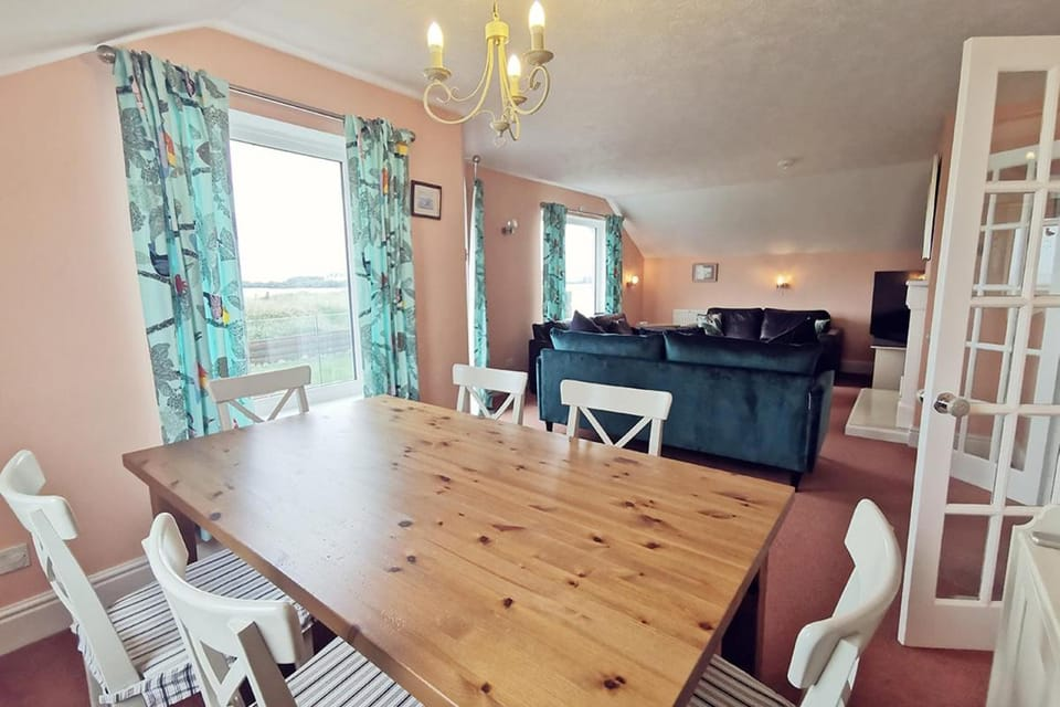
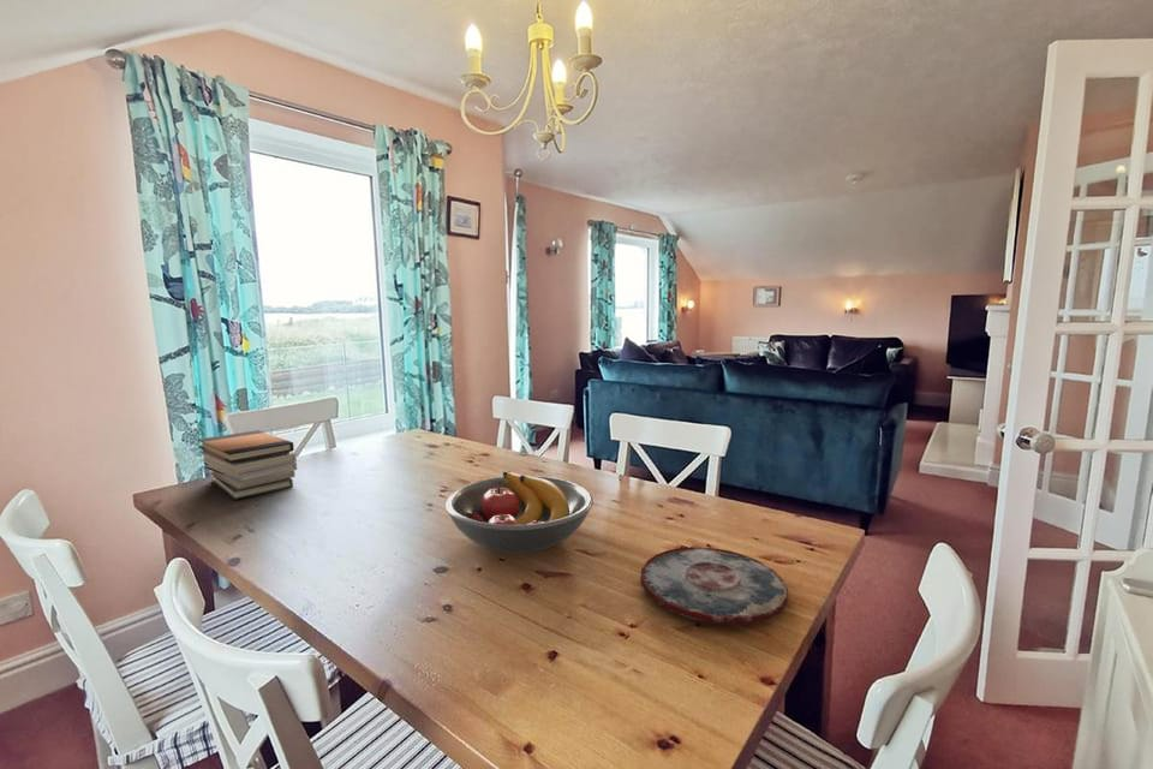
+ plate [640,546,789,626]
+ book stack [197,429,298,501]
+ fruit bowl [444,470,595,554]
